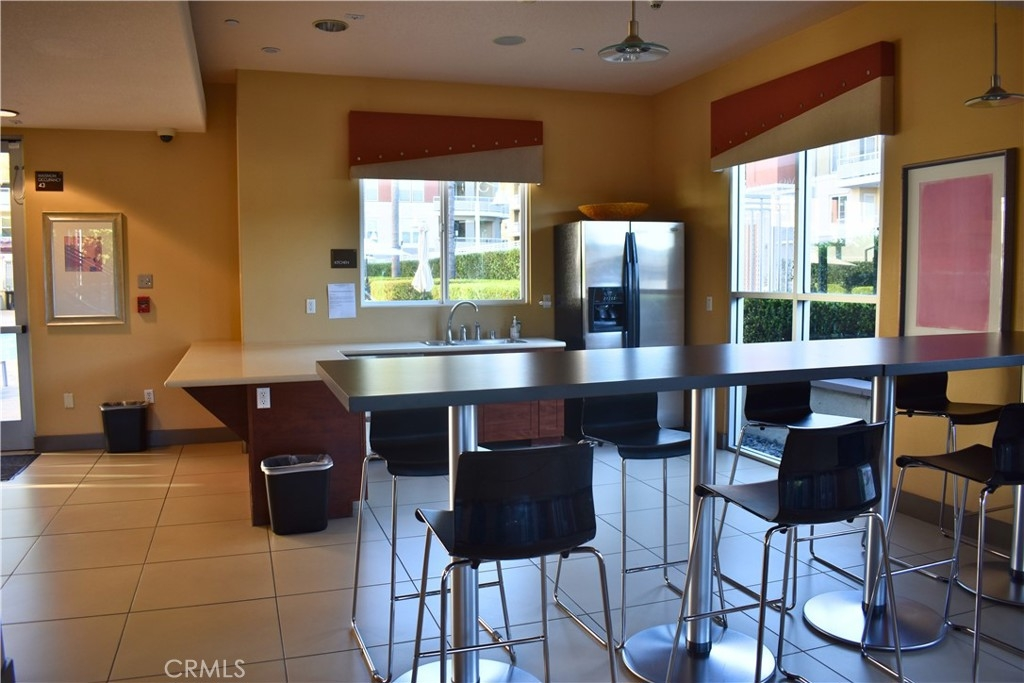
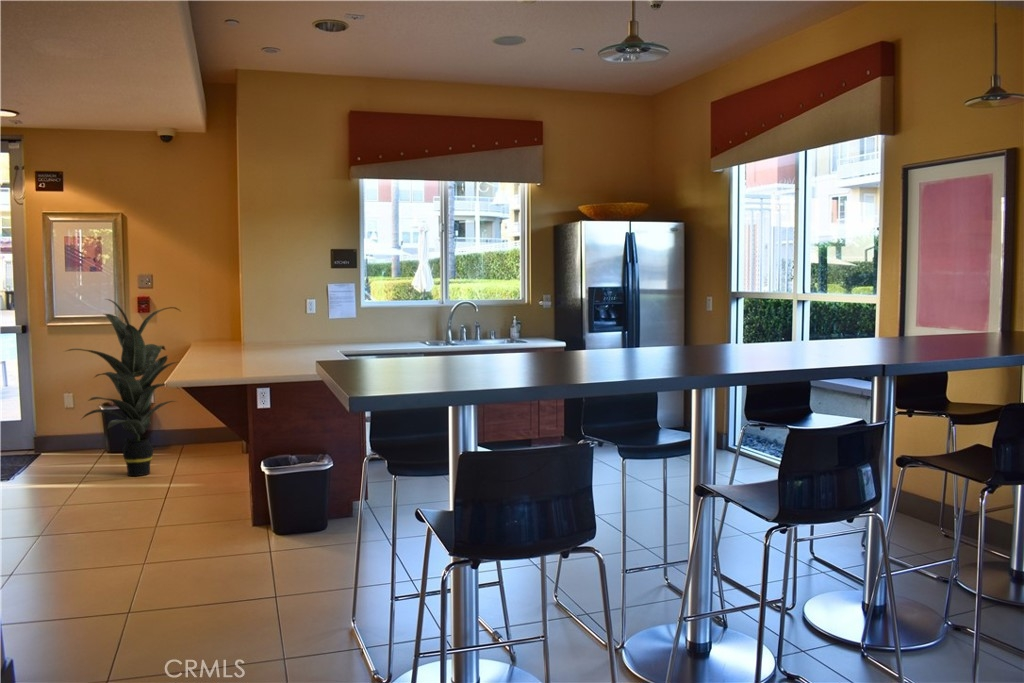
+ indoor plant [63,298,181,477]
